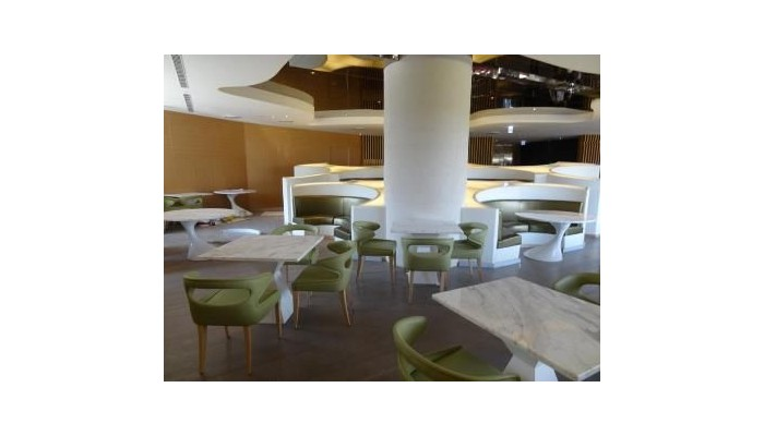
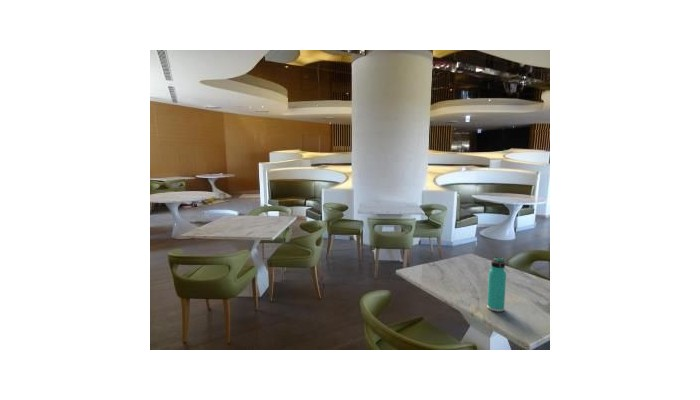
+ thermos bottle [486,256,507,313]
